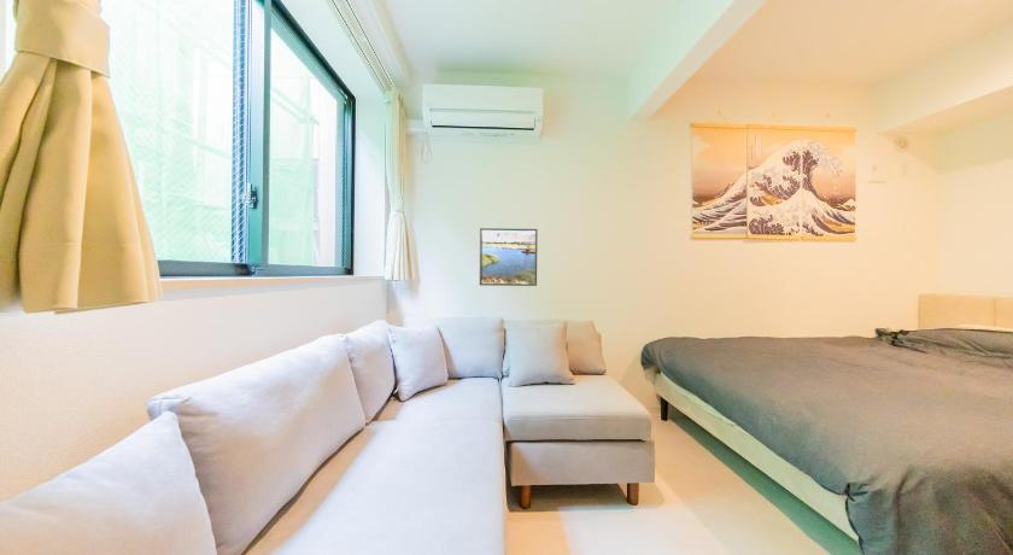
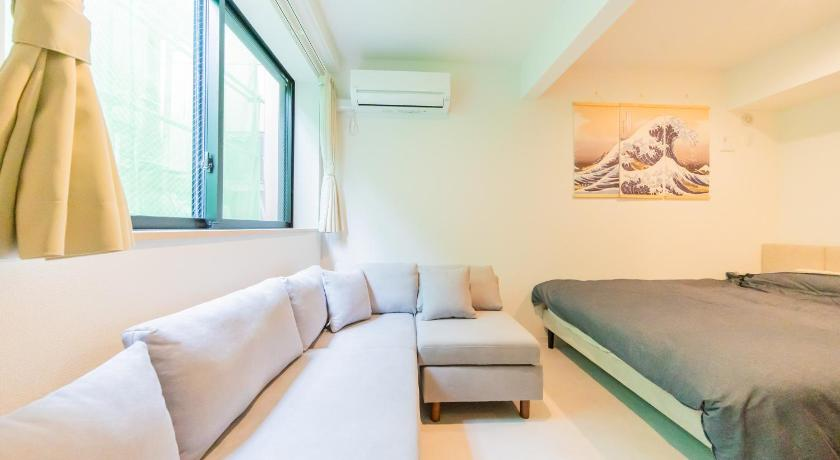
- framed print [479,227,539,287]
